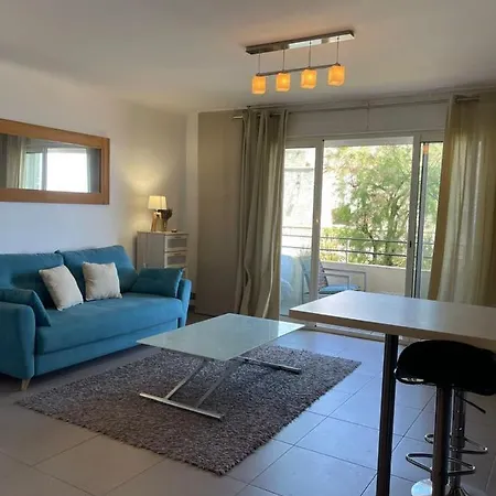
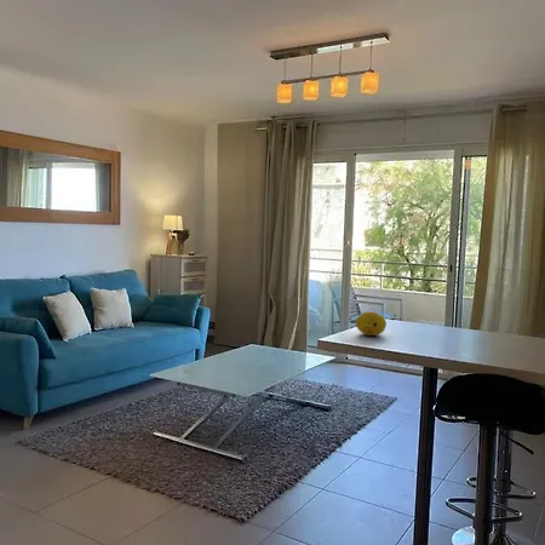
+ fruit [355,310,388,337]
